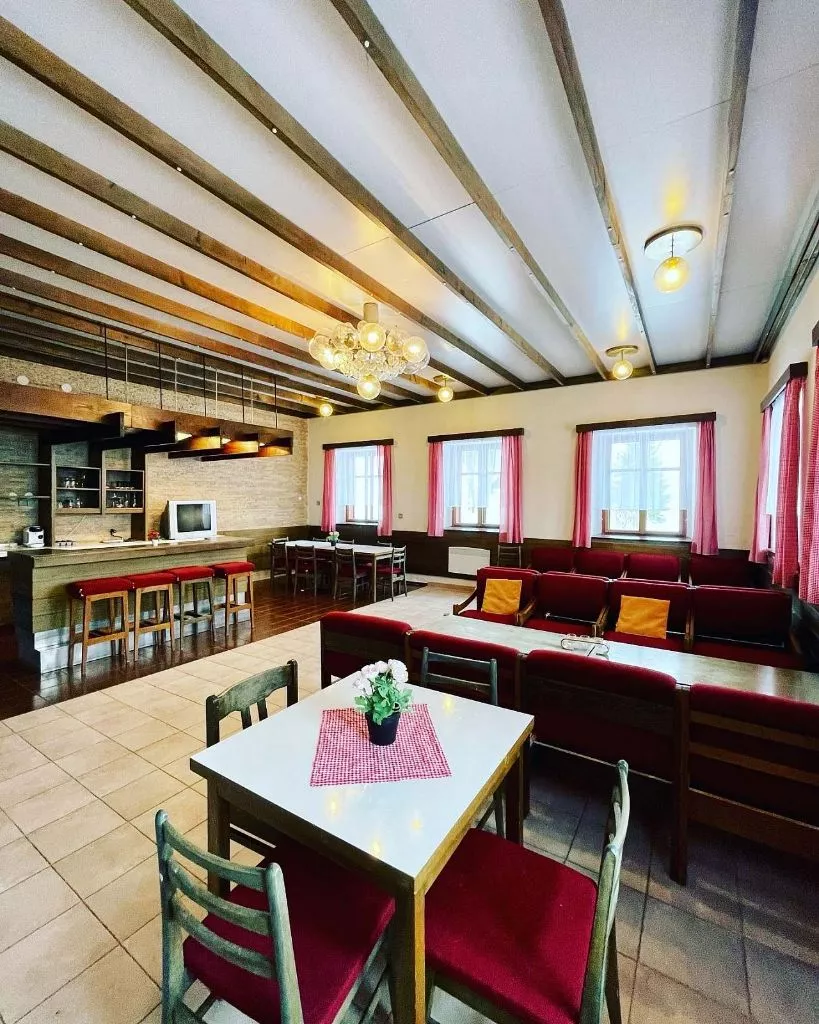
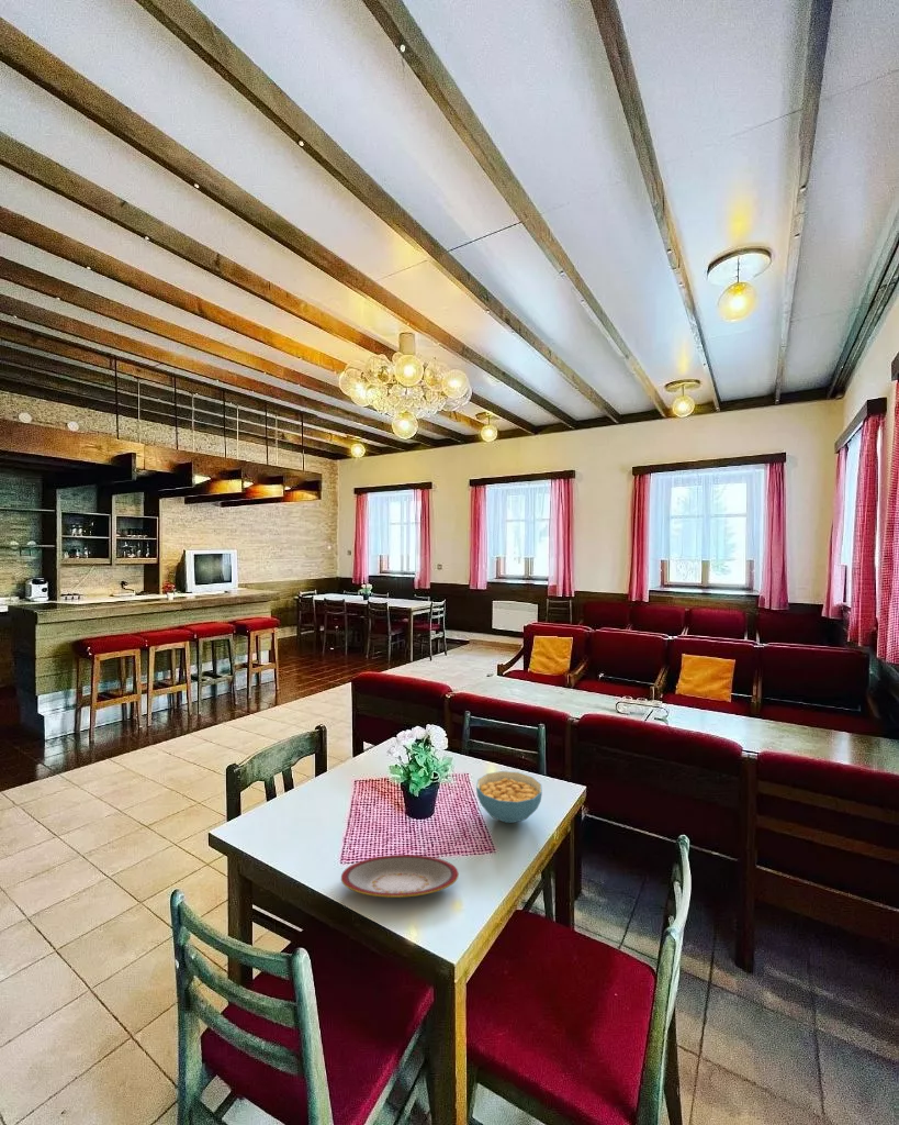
+ plate [340,854,460,899]
+ cereal bowl [475,770,543,824]
